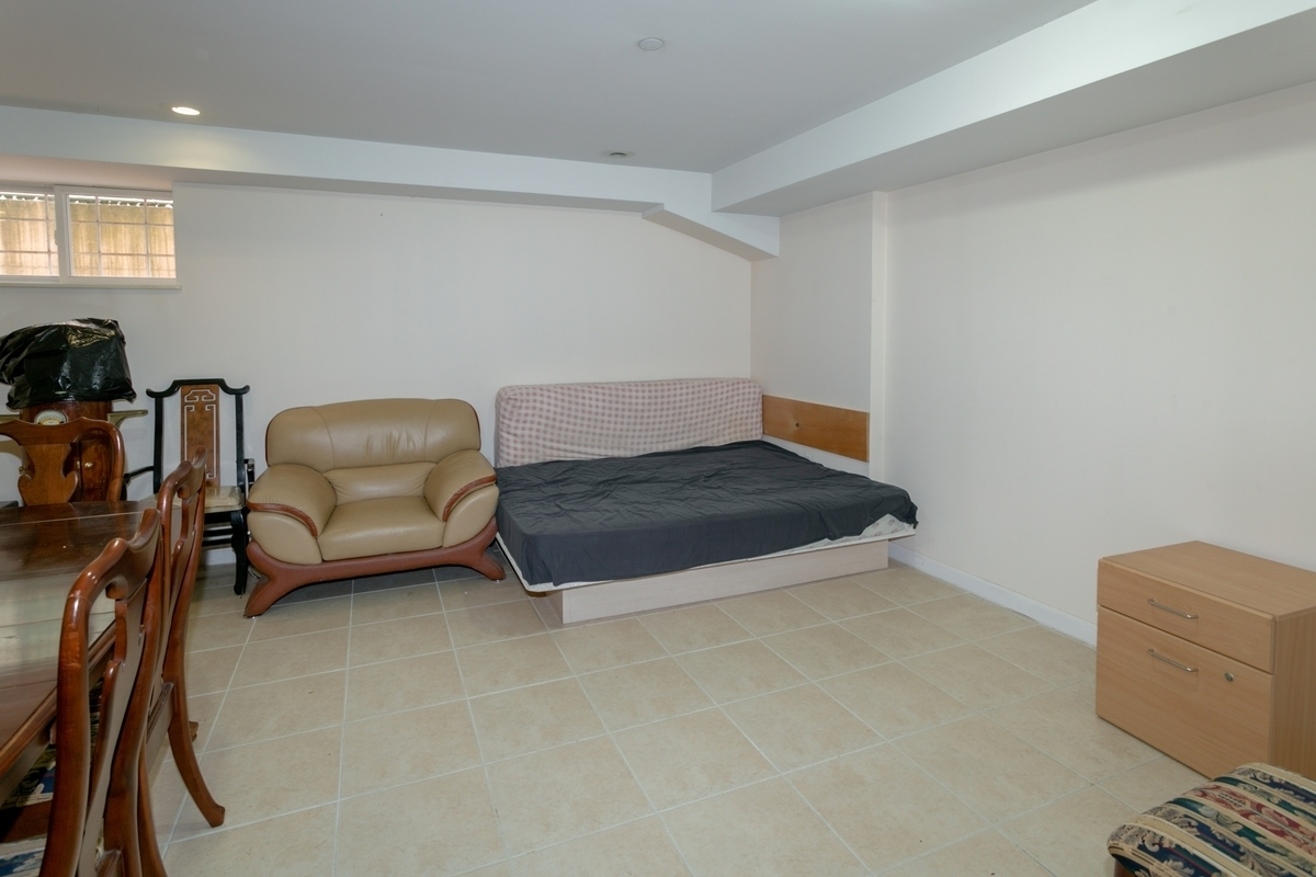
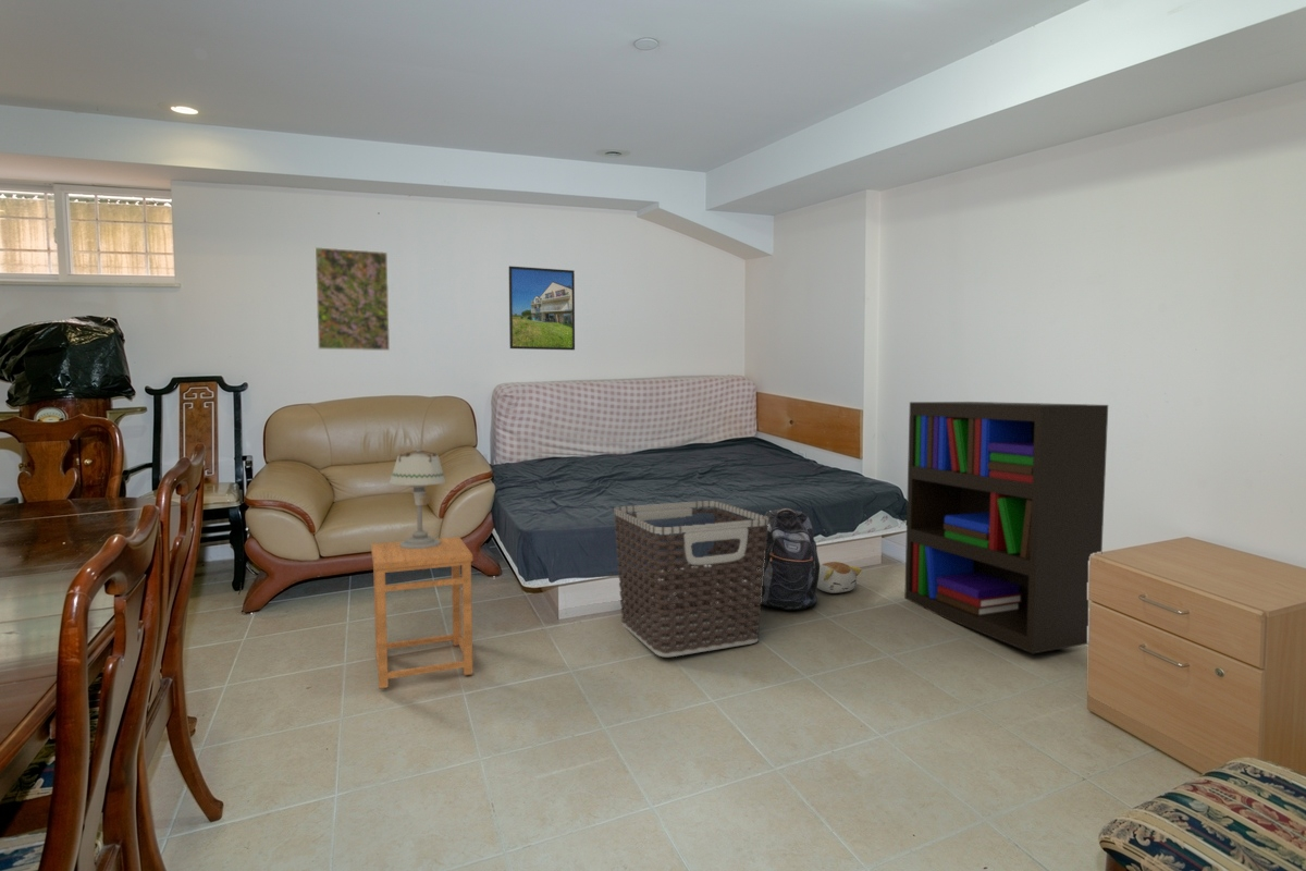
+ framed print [508,265,576,352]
+ plush toy [816,561,863,594]
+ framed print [313,246,391,352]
+ table lamp [389,446,446,549]
+ side table [370,536,475,689]
+ backpack [755,506,821,612]
+ bookshelf [903,401,1109,655]
+ clothes hamper [613,500,769,658]
